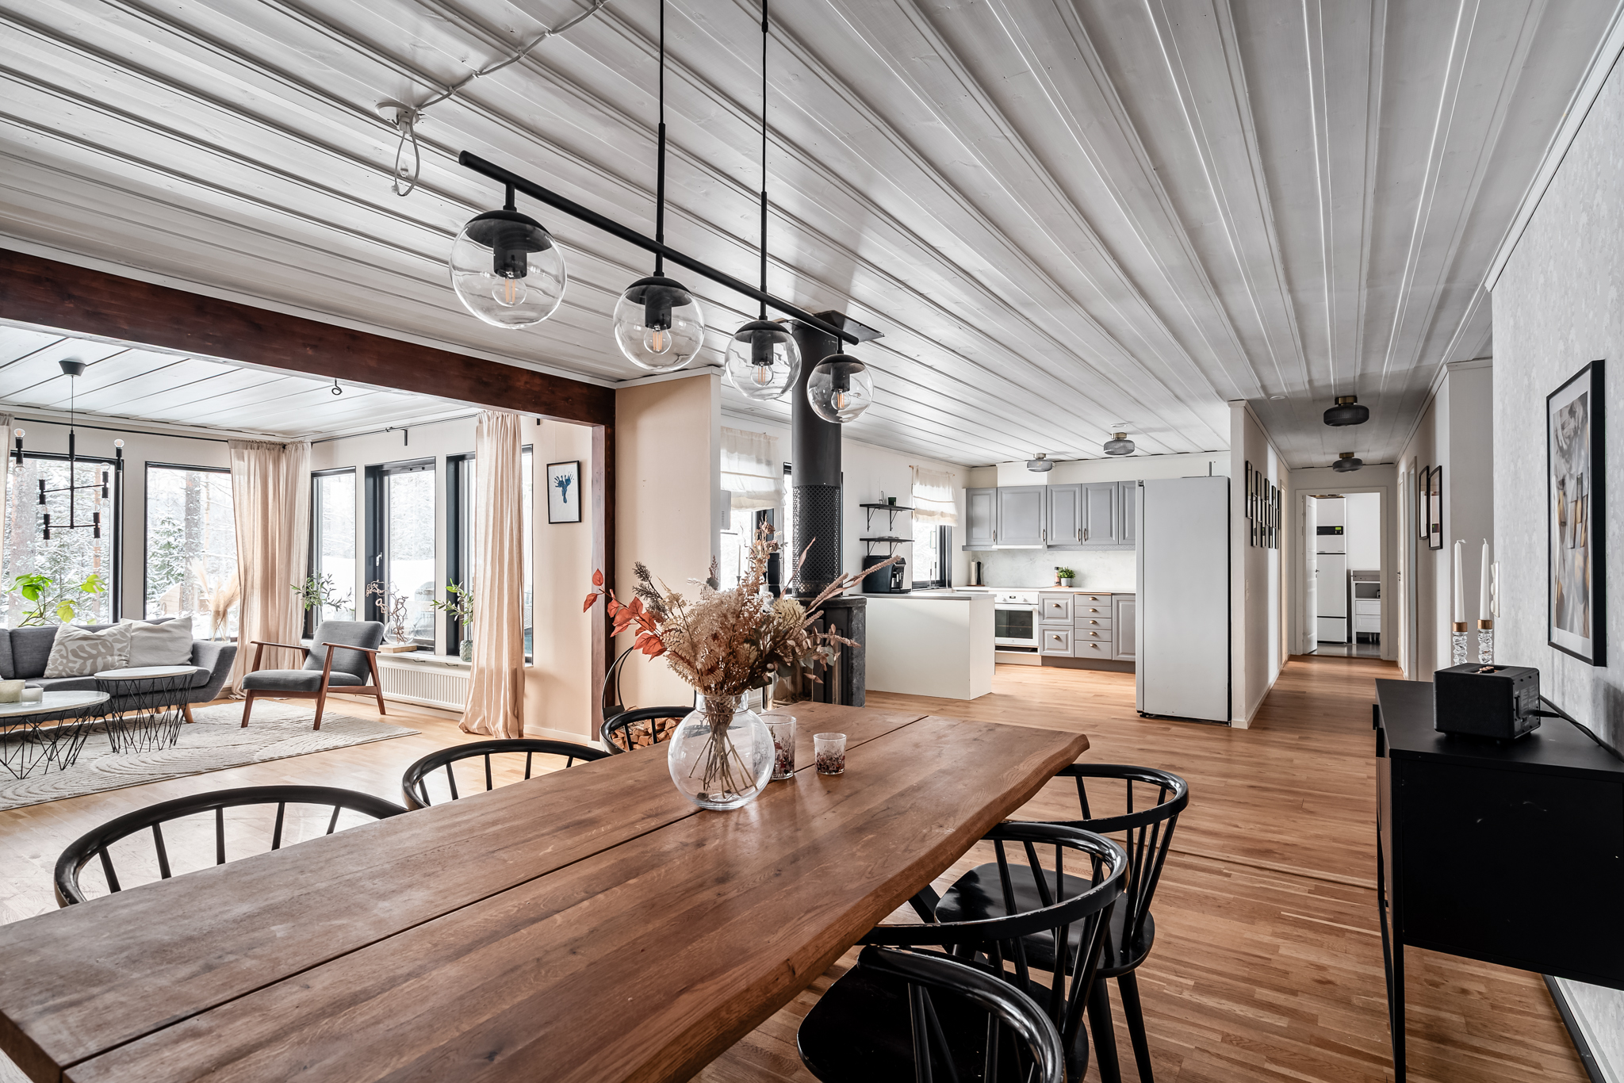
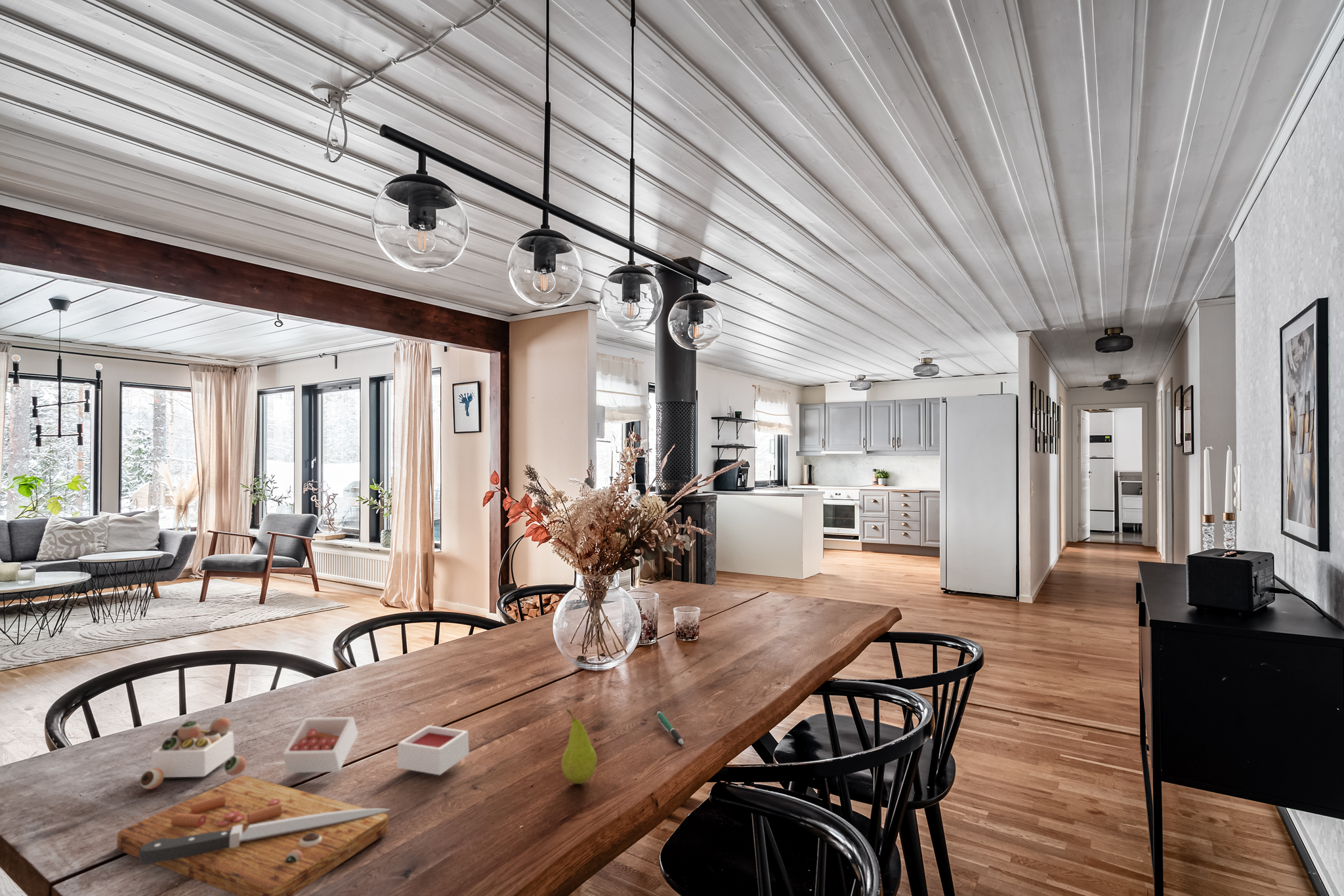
+ cutting board [117,716,470,896]
+ fruit [560,708,598,784]
+ pen [656,710,684,746]
